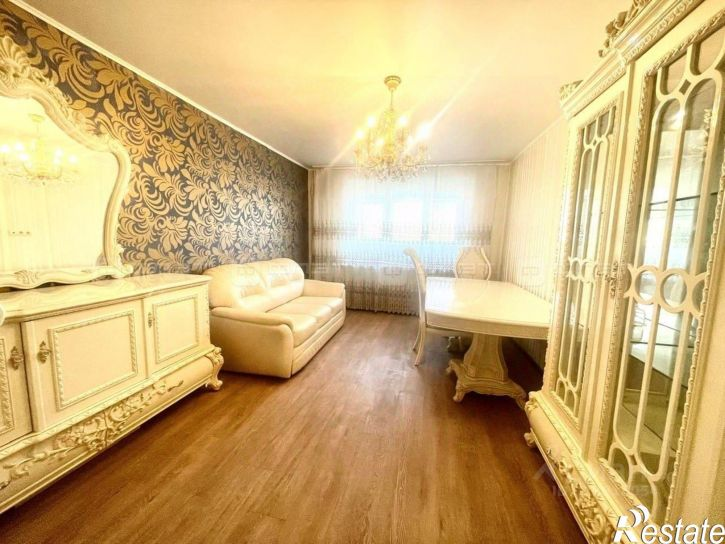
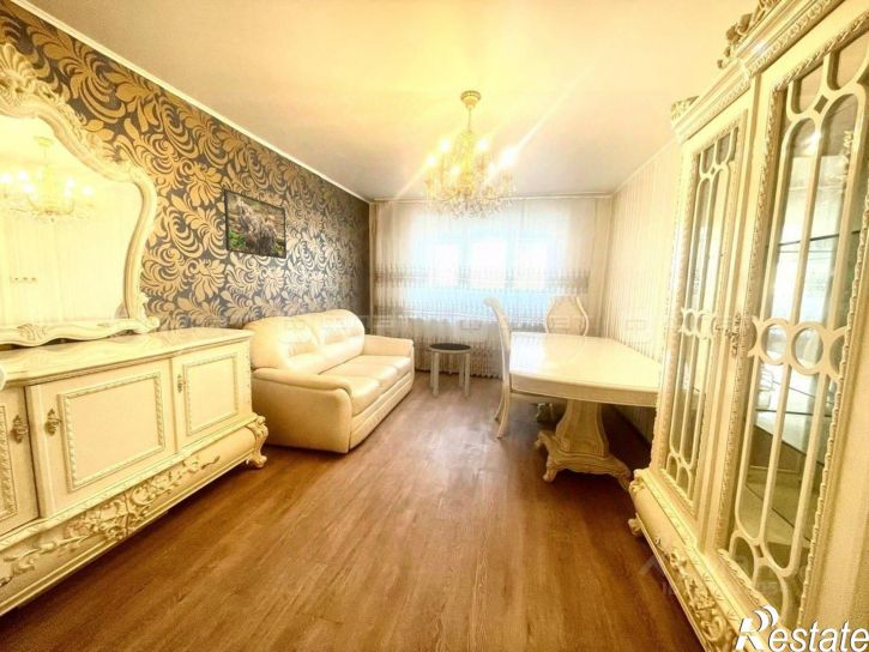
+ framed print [223,187,288,260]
+ side table [428,342,472,398]
